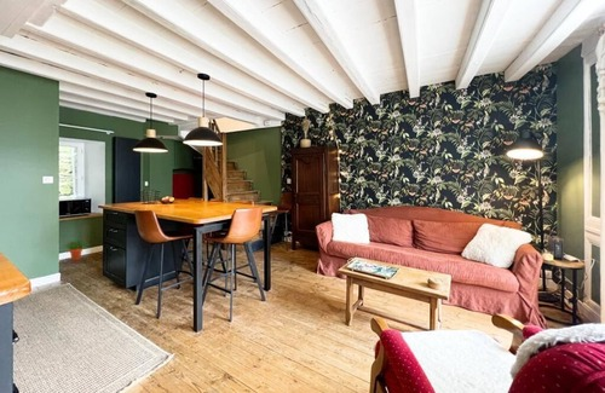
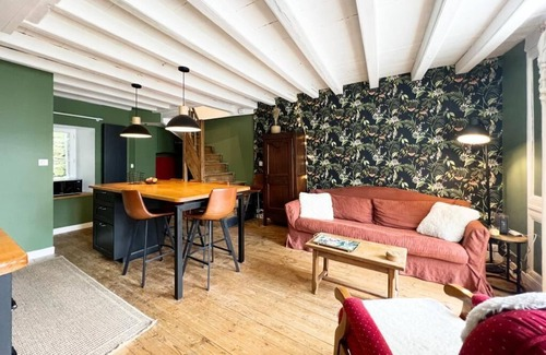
- potted plant [60,239,92,261]
